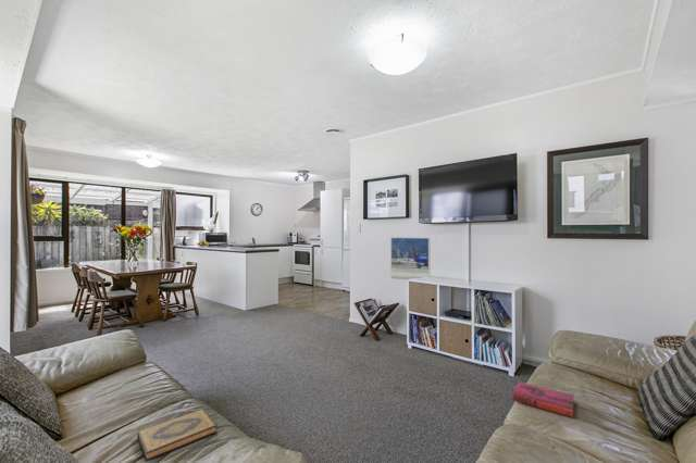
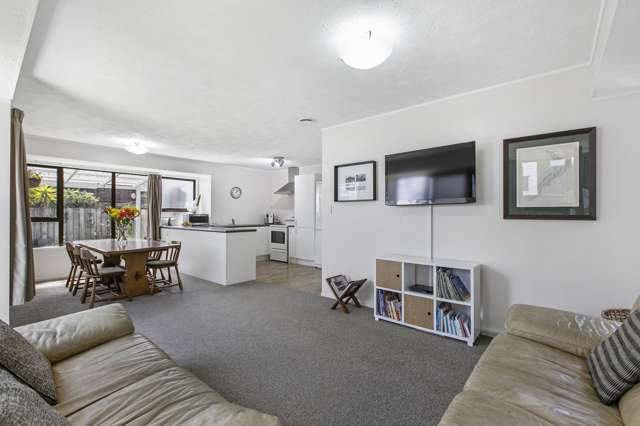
- hardback book [136,408,219,462]
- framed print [389,236,431,281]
- hardback book [512,380,575,418]
